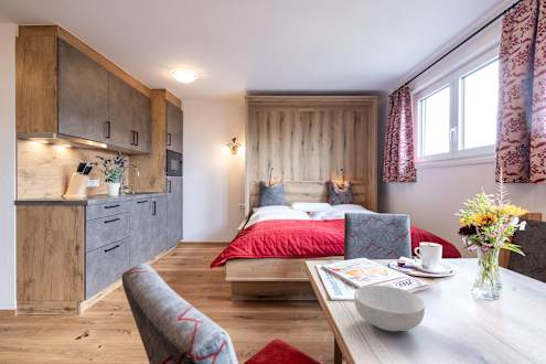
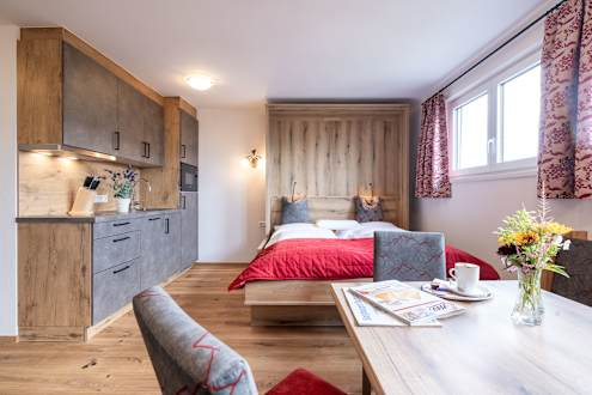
- cereal bowl [353,285,426,333]
